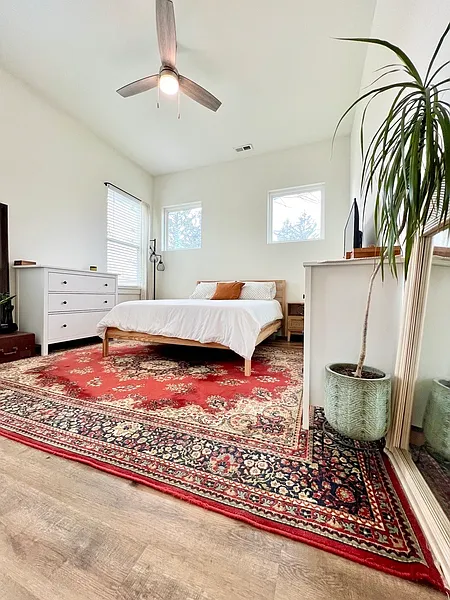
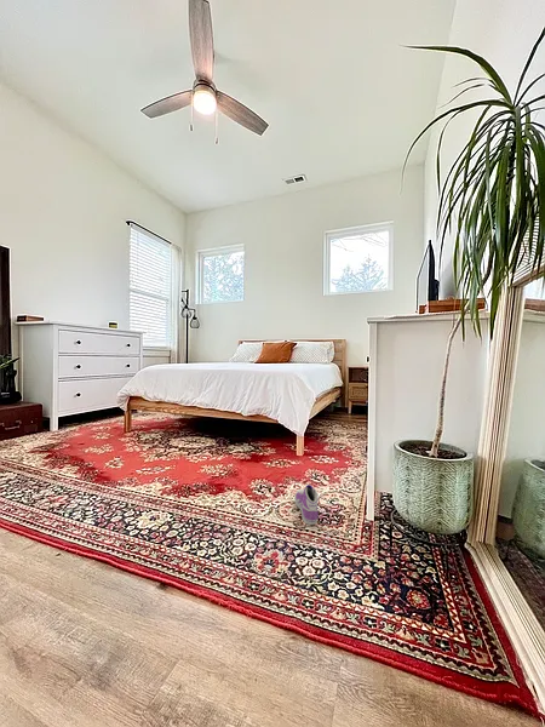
+ sneaker [293,483,320,526]
